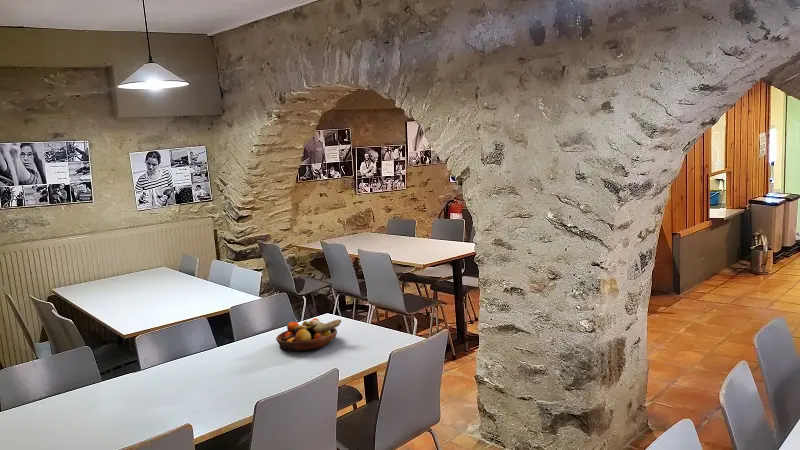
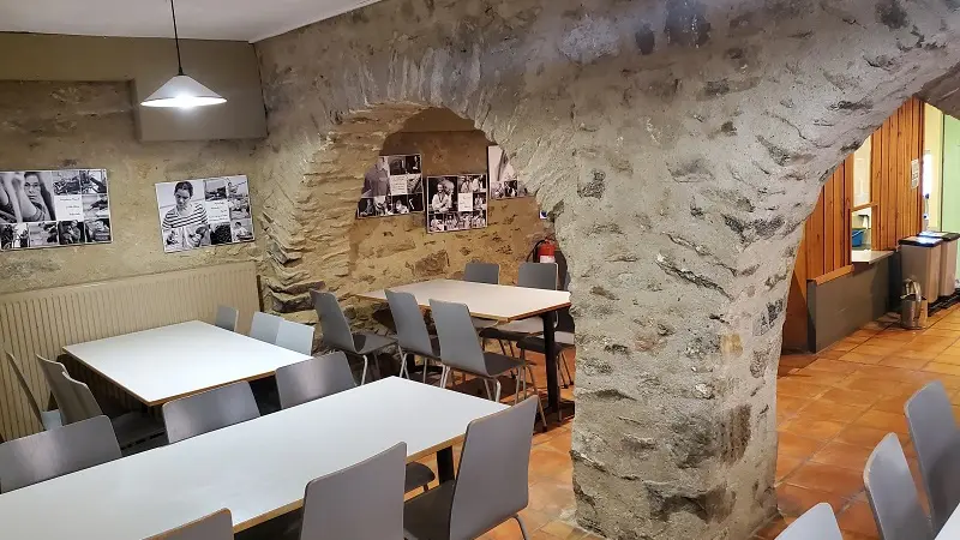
- fruit bowl [275,317,342,352]
